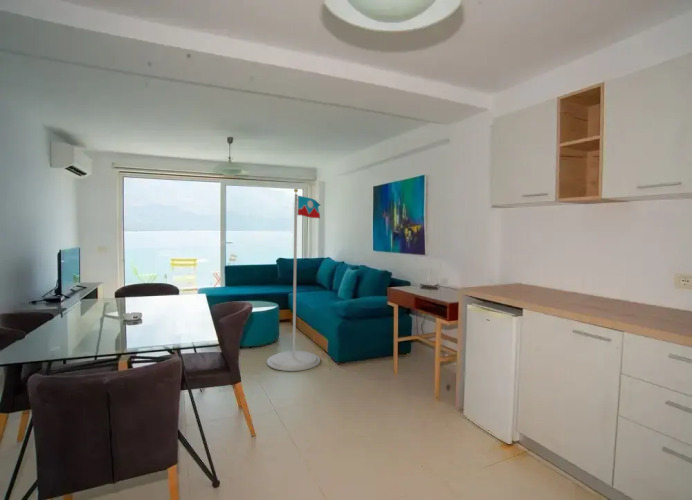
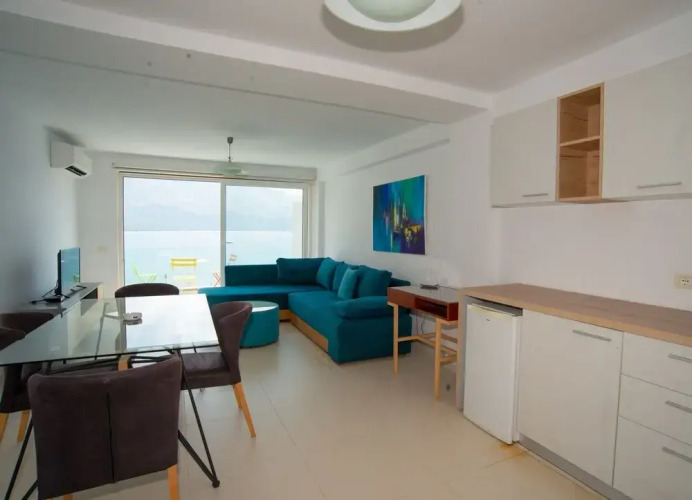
- flag [266,188,321,372]
